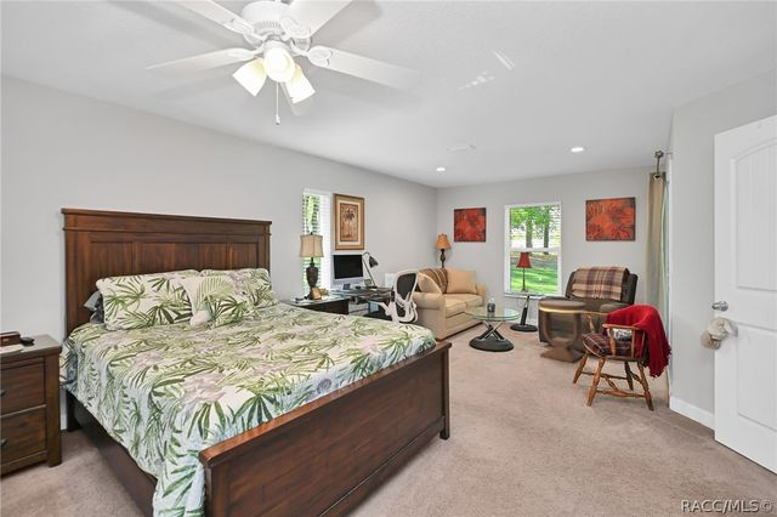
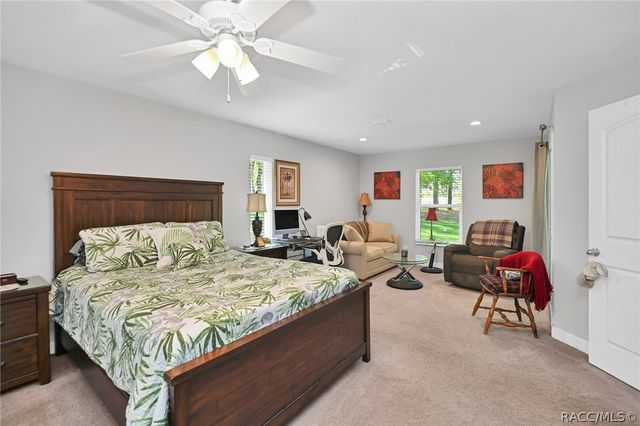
- side table [538,300,586,364]
